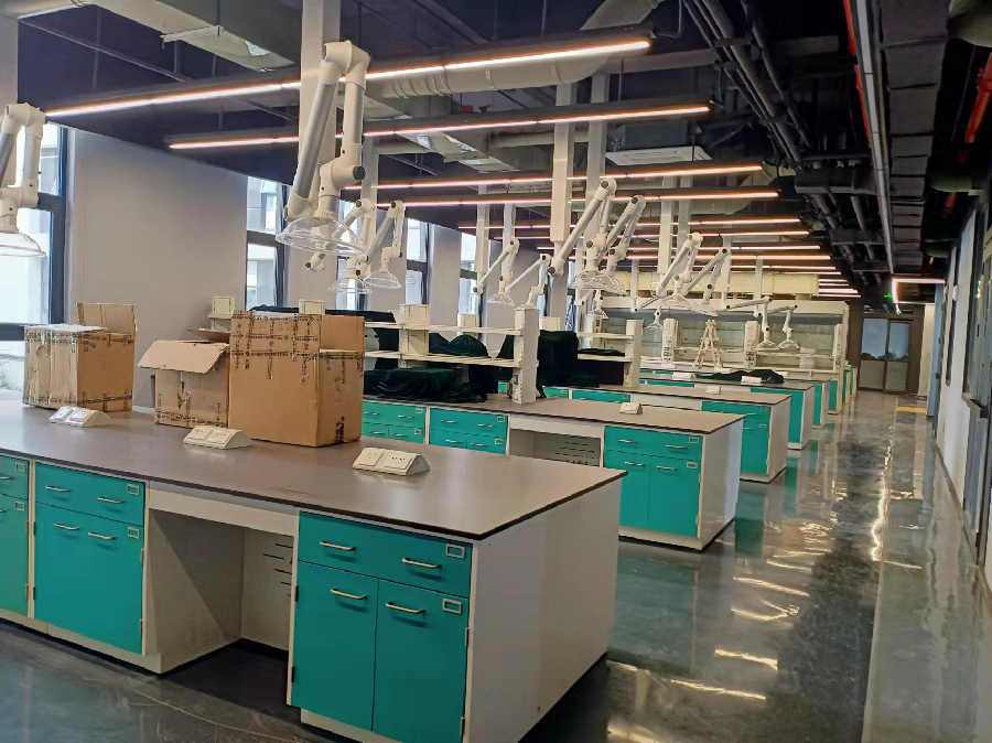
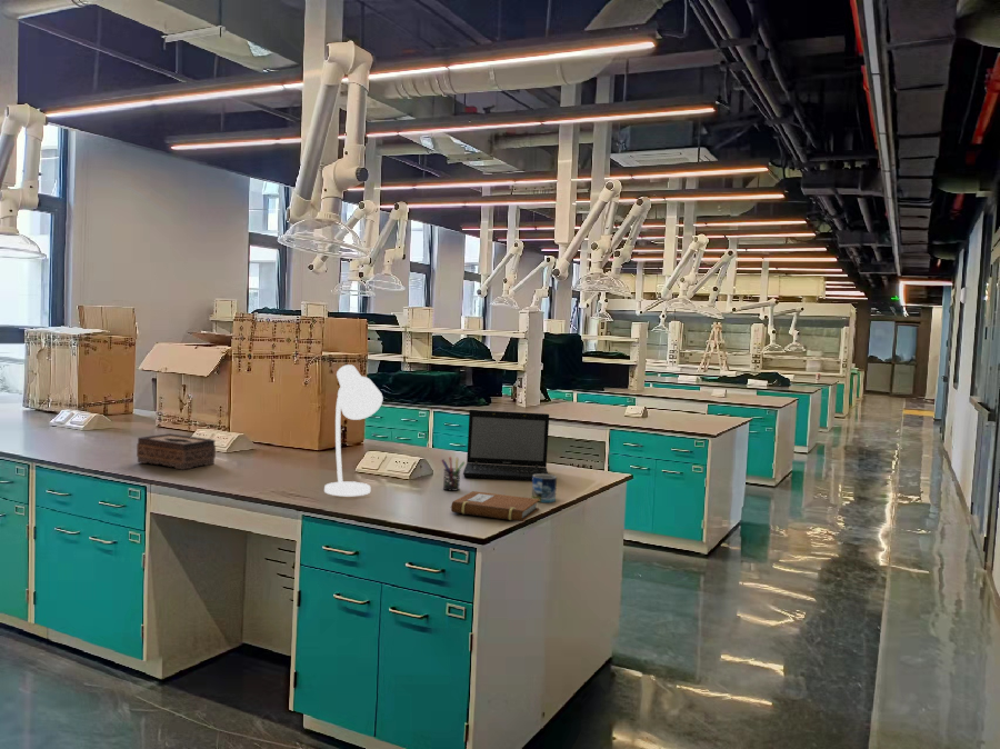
+ desk lamp [323,363,383,497]
+ notebook [449,490,540,522]
+ tissue box [136,432,217,471]
+ laptop [462,409,550,481]
+ pen holder [440,456,466,492]
+ mug [531,473,558,503]
